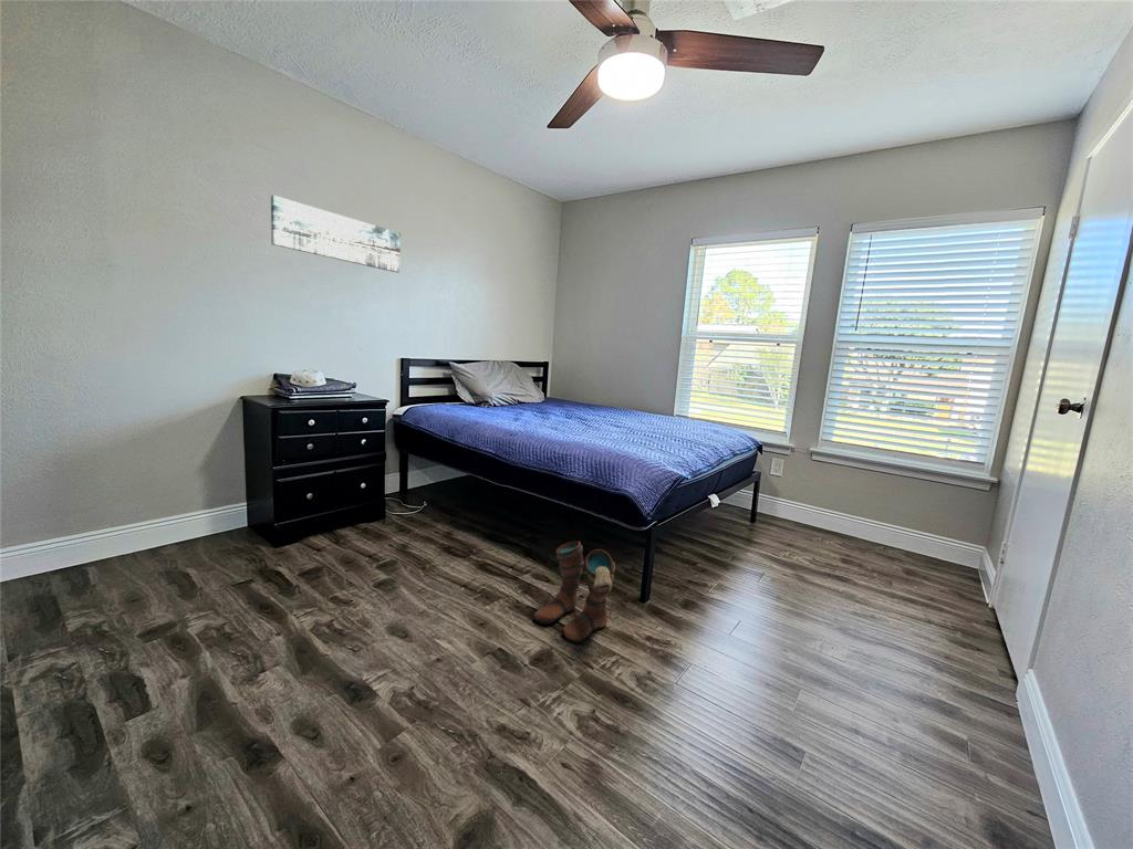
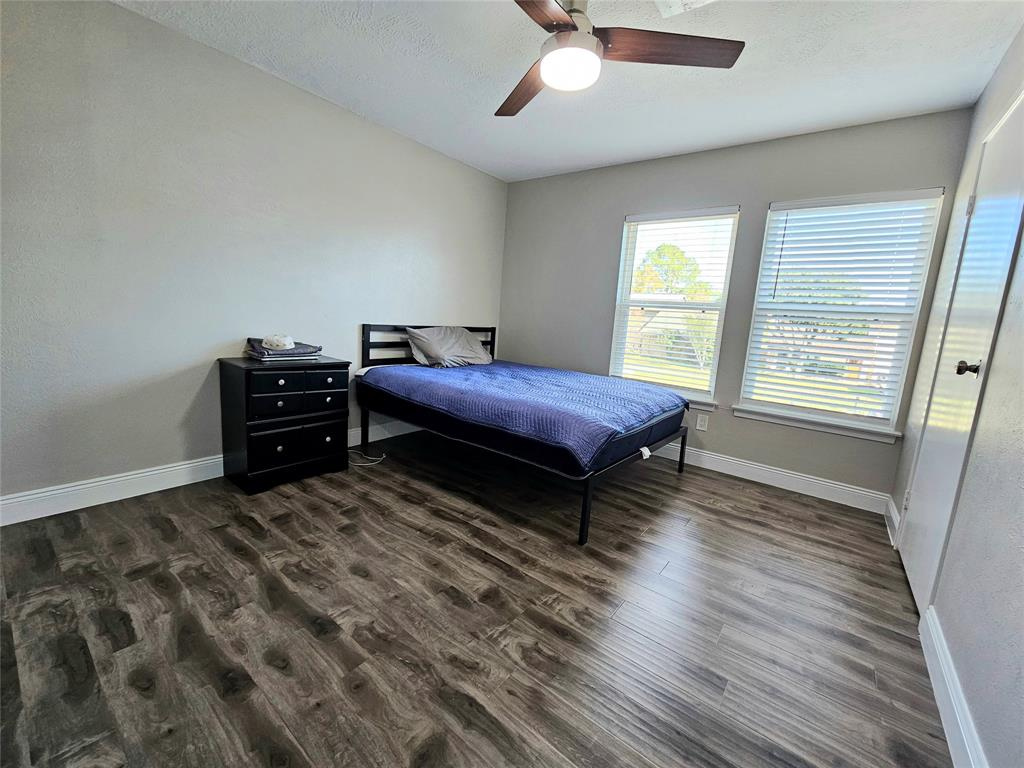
- wall art [270,195,402,273]
- boots [533,539,616,643]
